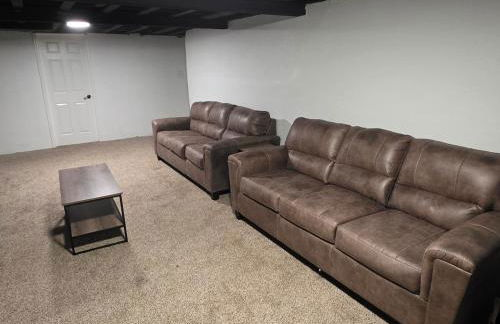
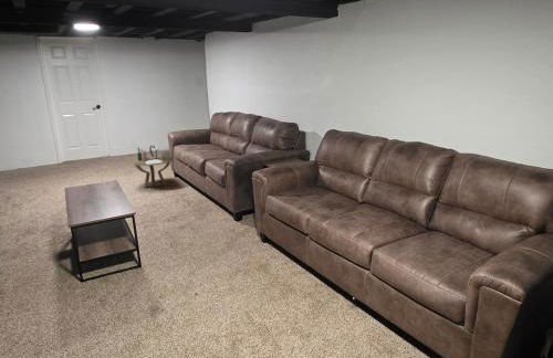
+ side table [131,145,174,189]
